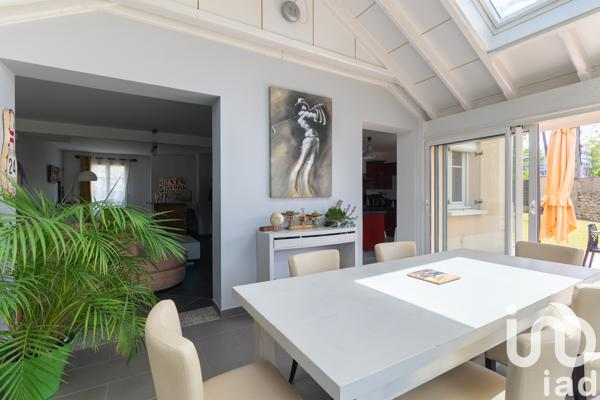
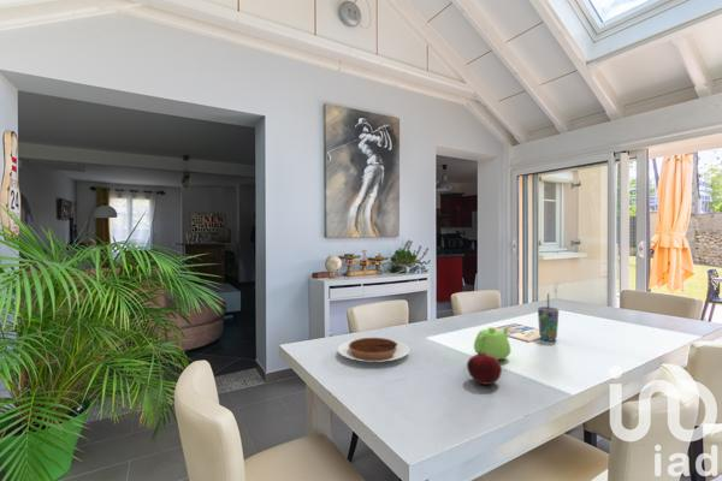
+ teapot [473,325,511,361]
+ cup [537,292,560,342]
+ fruit [466,350,503,386]
+ chocolate tart [337,337,410,363]
